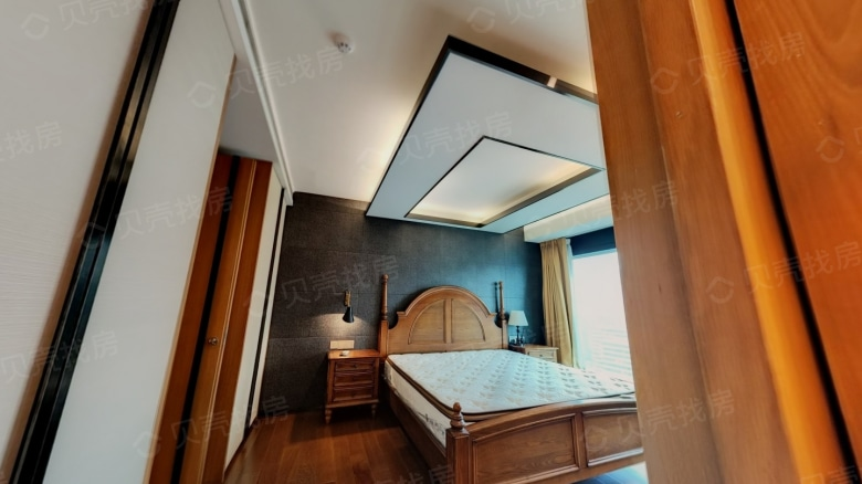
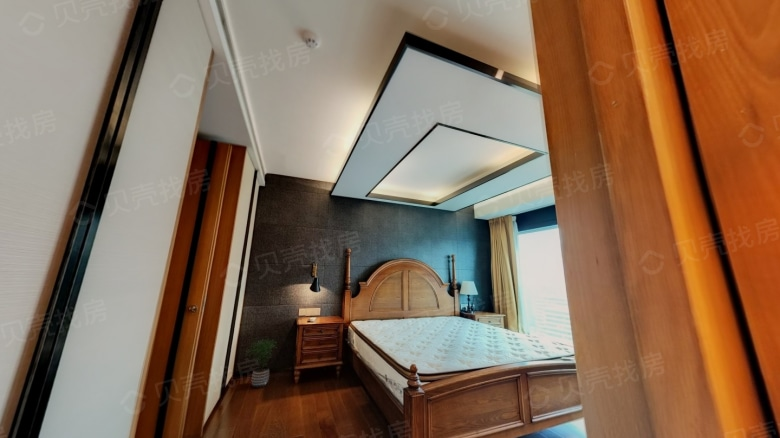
+ potted plant [244,338,277,389]
